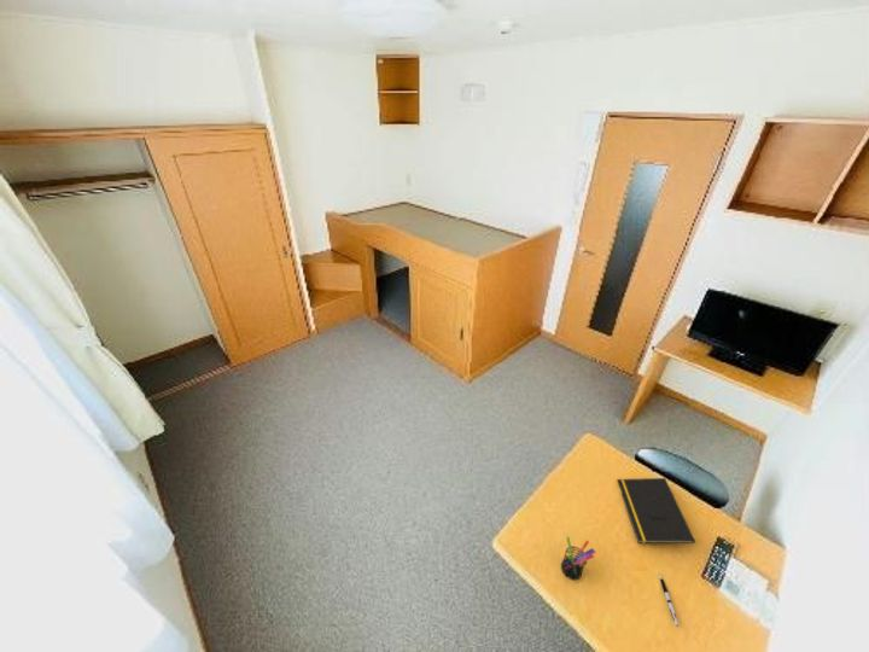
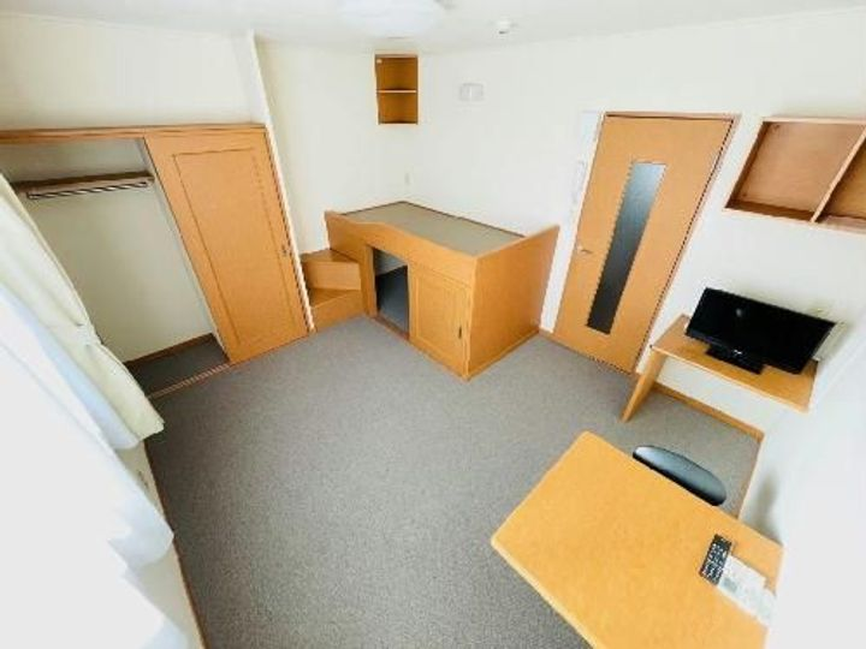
- pen [658,572,680,628]
- pen holder [560,535,597,581]
- notepad [616,477,696,545]
